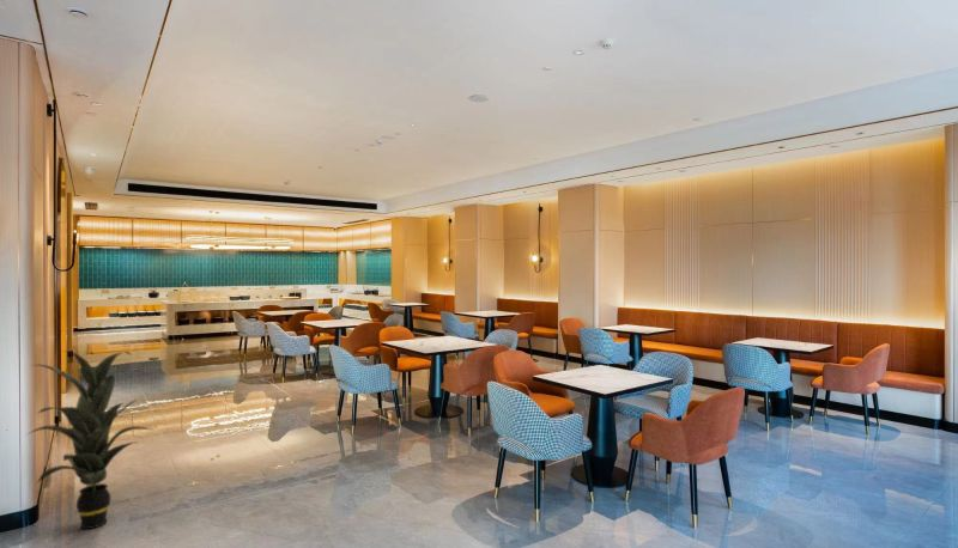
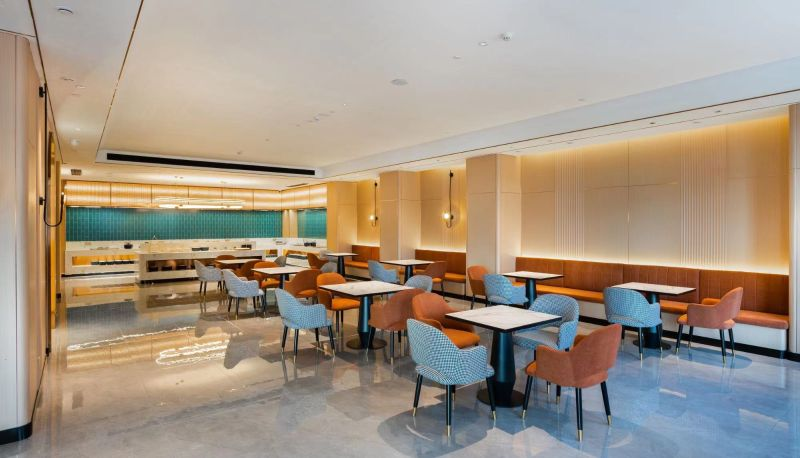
- indoor plant [26,349,157,530]
